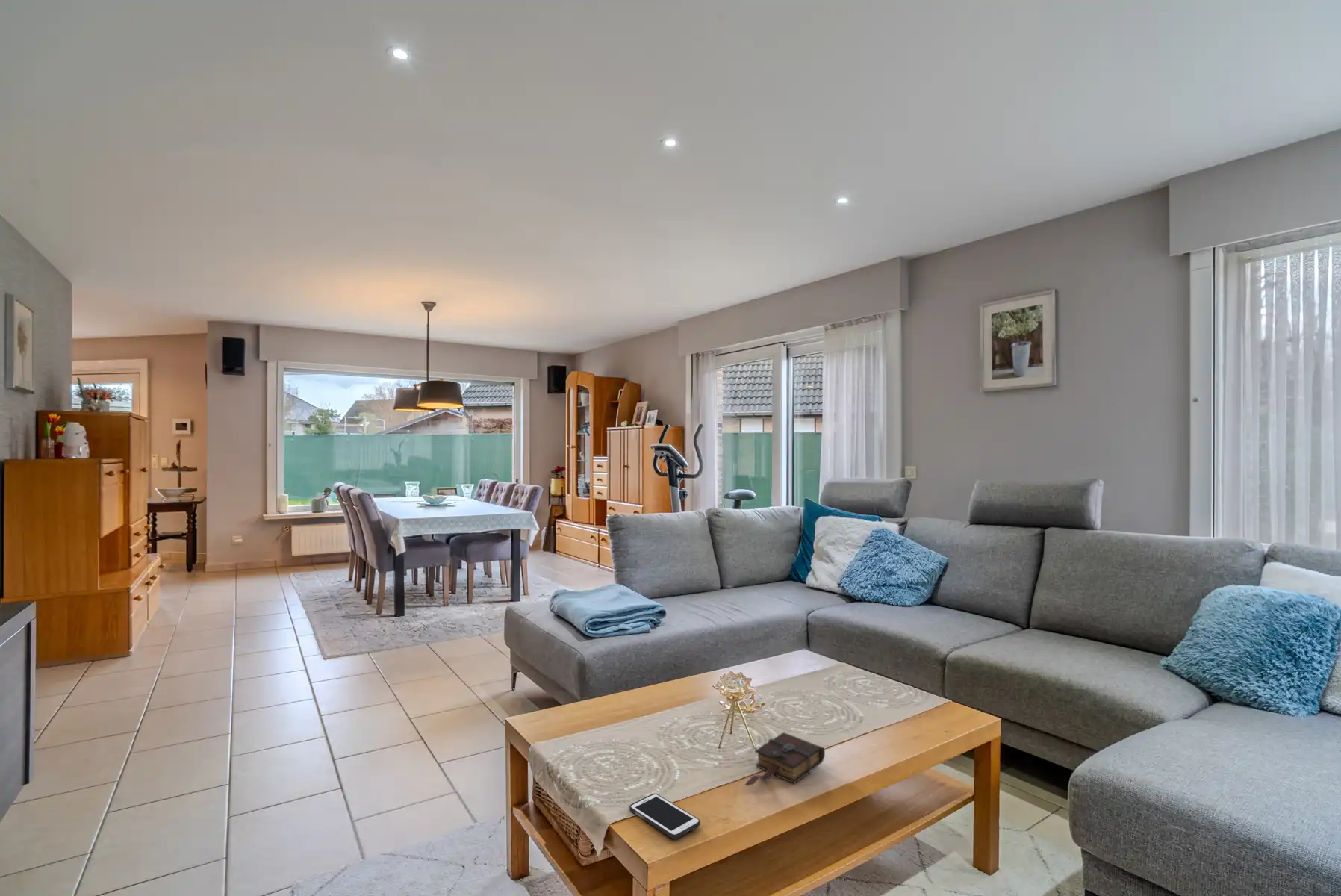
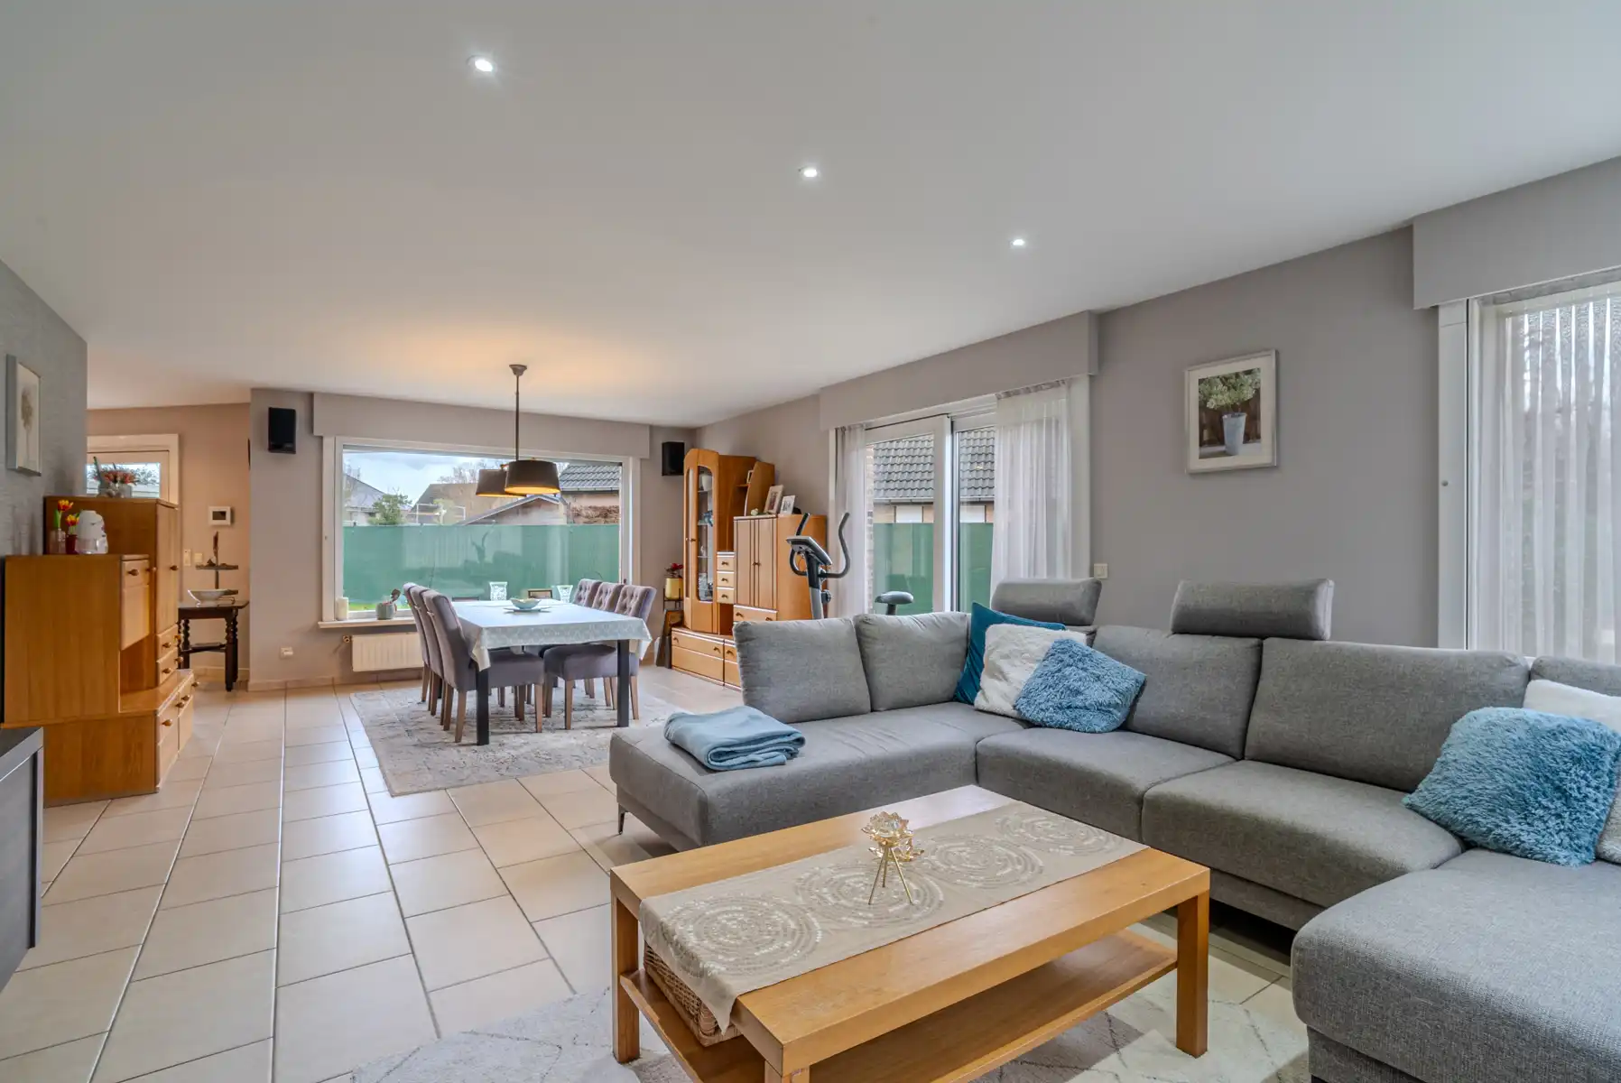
- cell phone [629,793,701,840]
- book [744,732,826,787]
